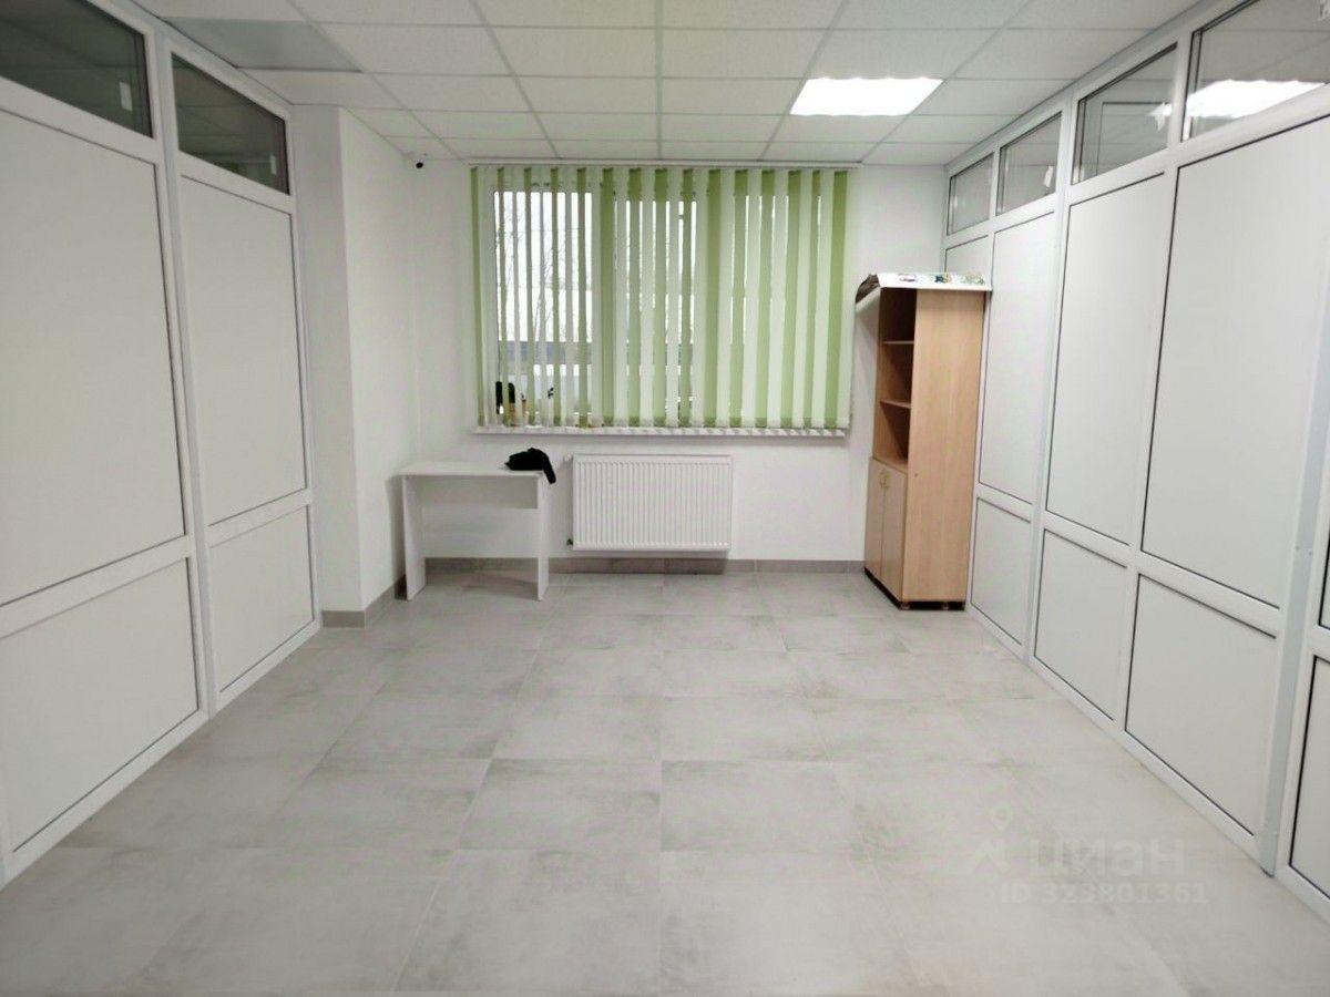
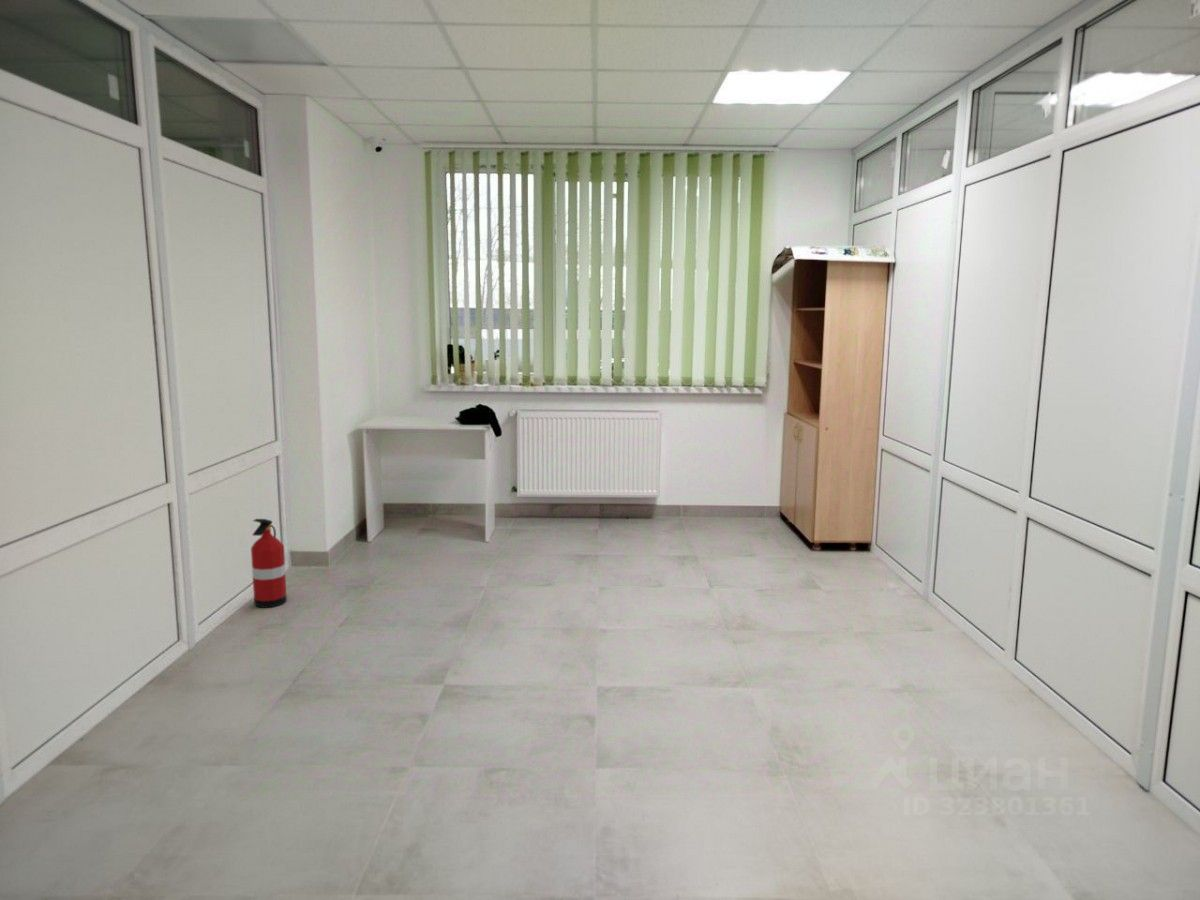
+ fire extinguisher [250,518,288,609]
